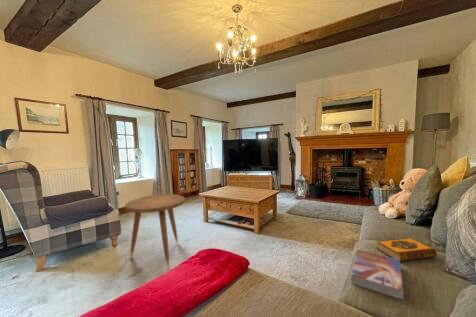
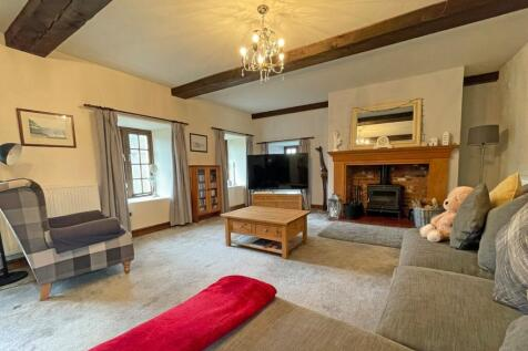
- side table [124,193,186,268]
- hardback book [376,237,438,262]
- textbook [350,249,404,301]
